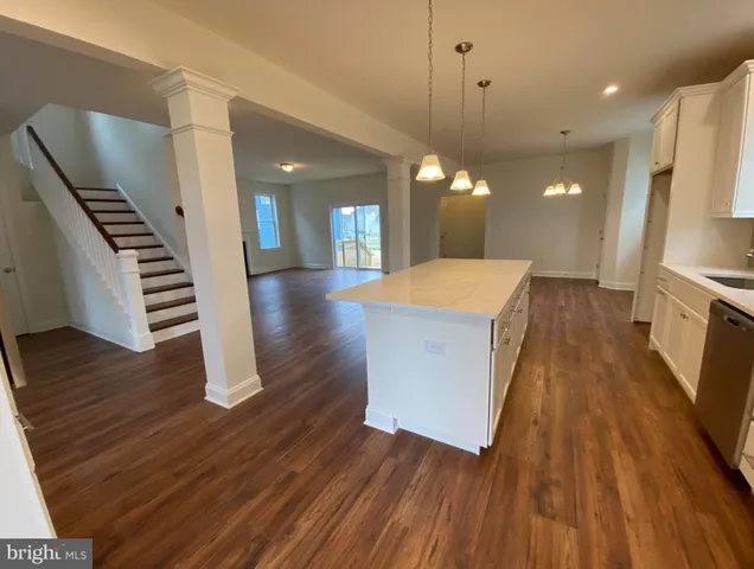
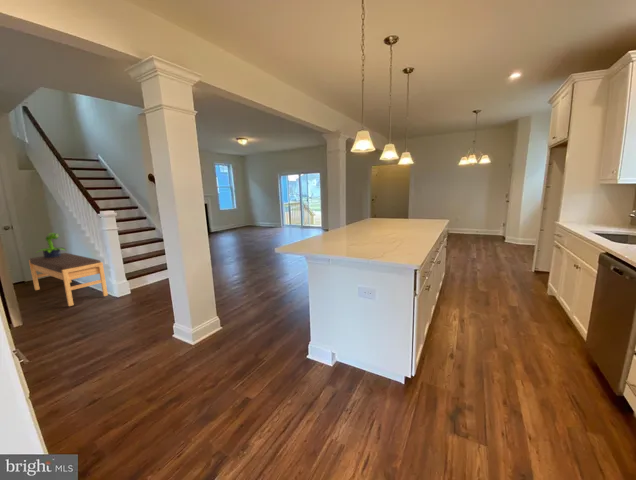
+ potted plant [35,232,66,258]
+ bench [28,252,109,307]
